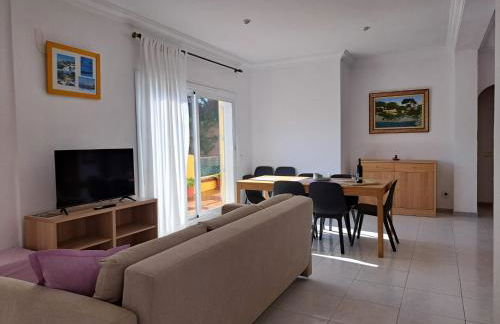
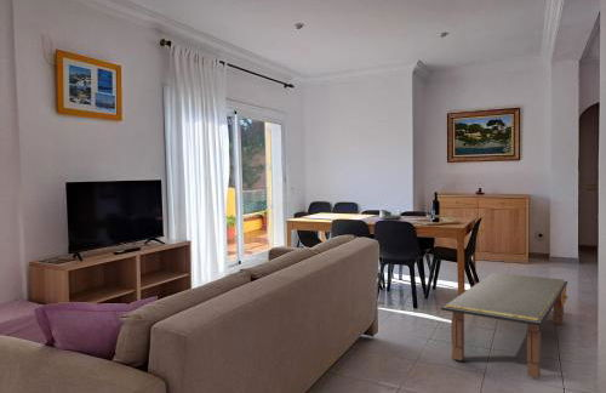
+ coffee table [440,272,570,380]
